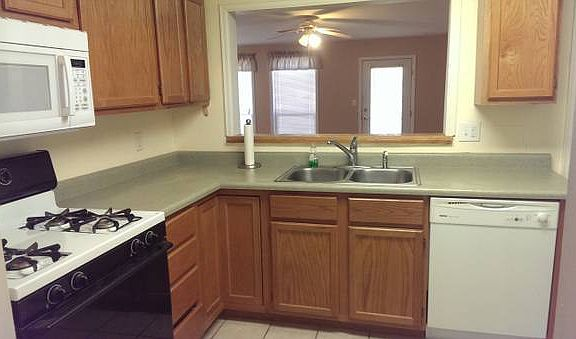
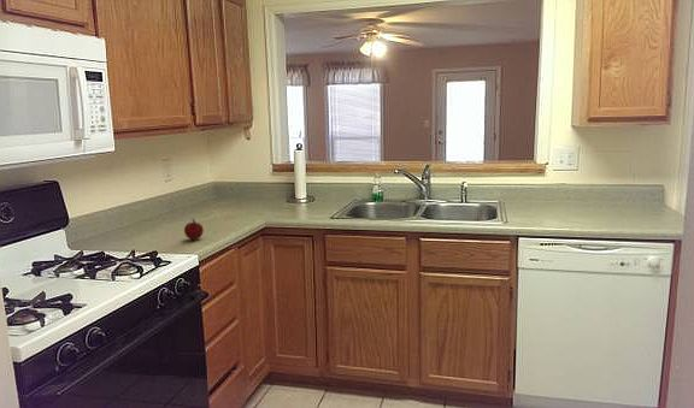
+ fruit [183,218,205,241]
